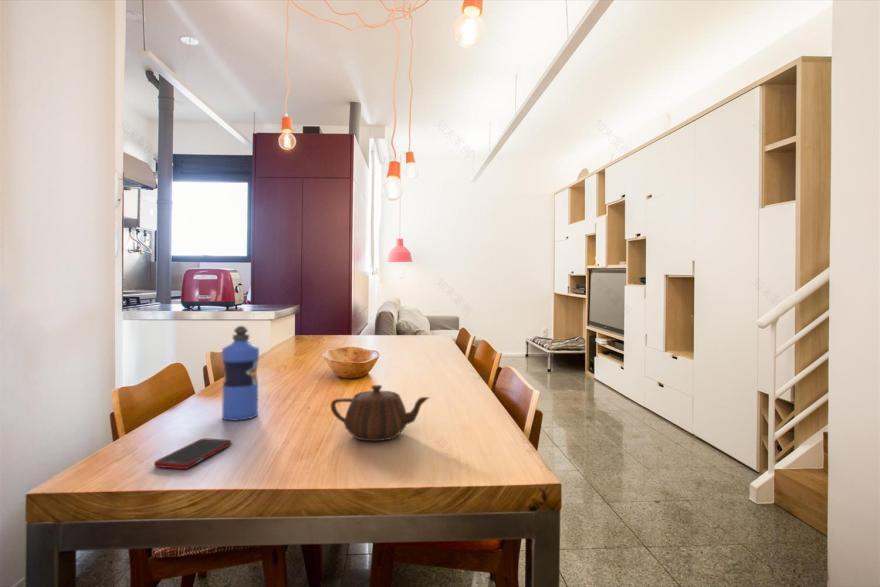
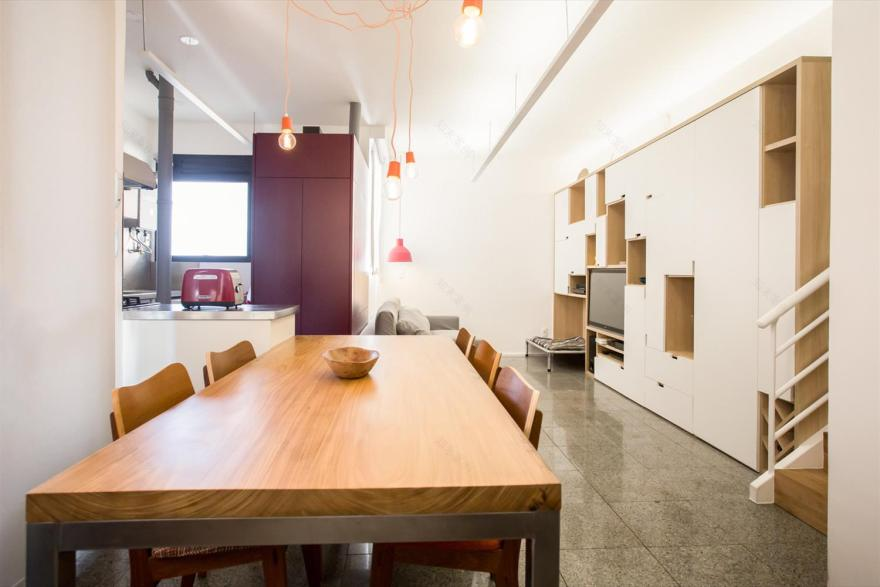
- water bottle [221,325,260,422]
- cell phone [153,437,233,470]
- teapot [329,384,431,442]
